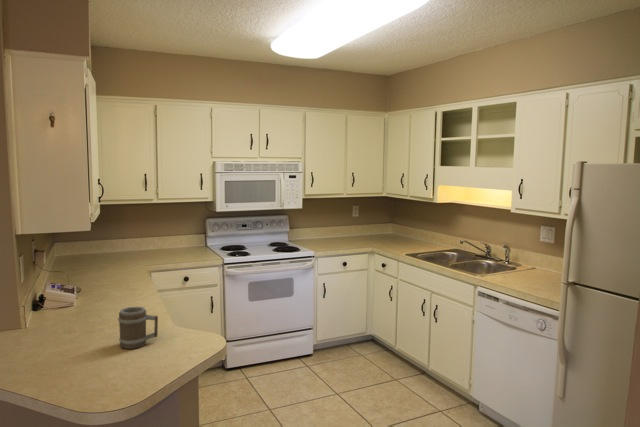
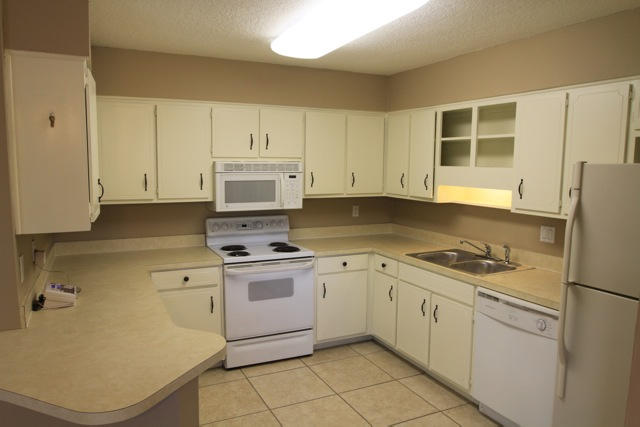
- barrel [117,306,159,350]
